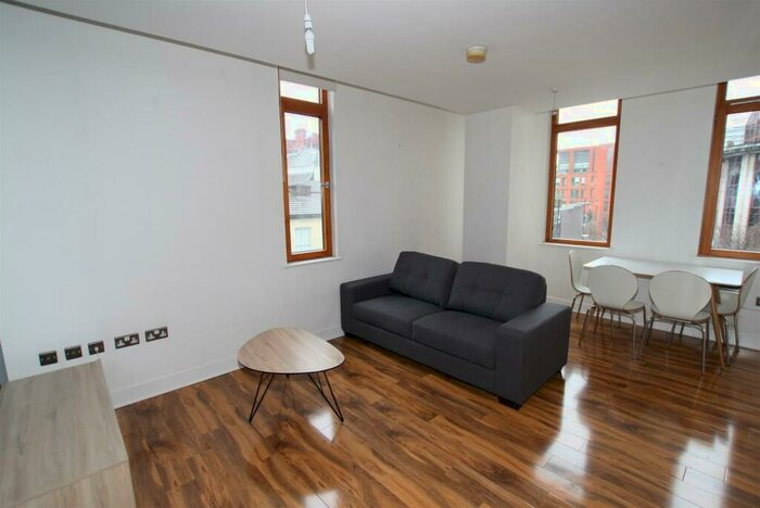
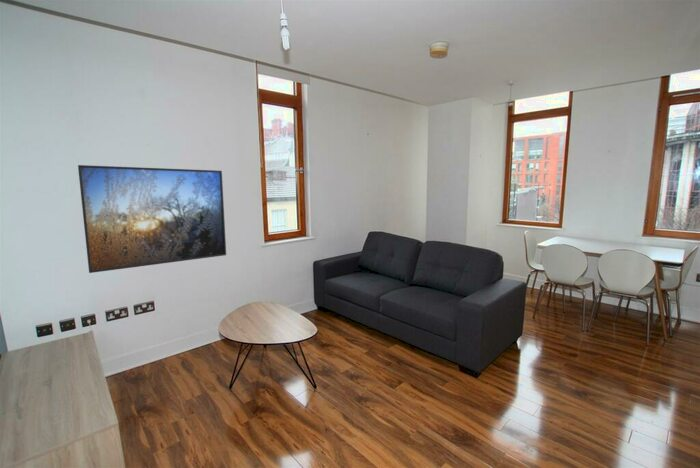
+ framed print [77,164,227,274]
